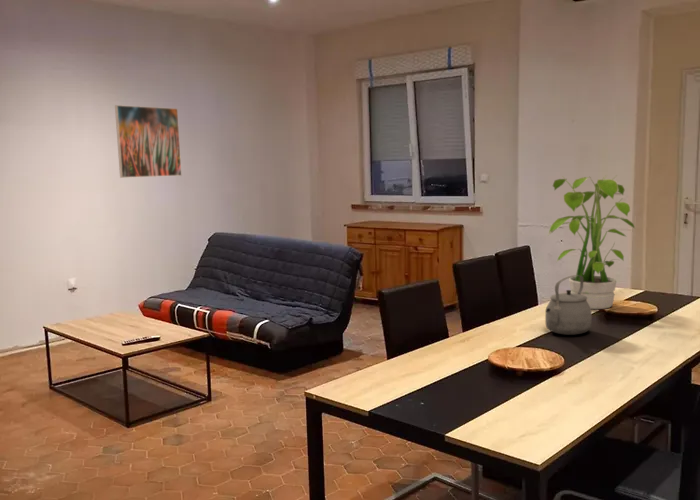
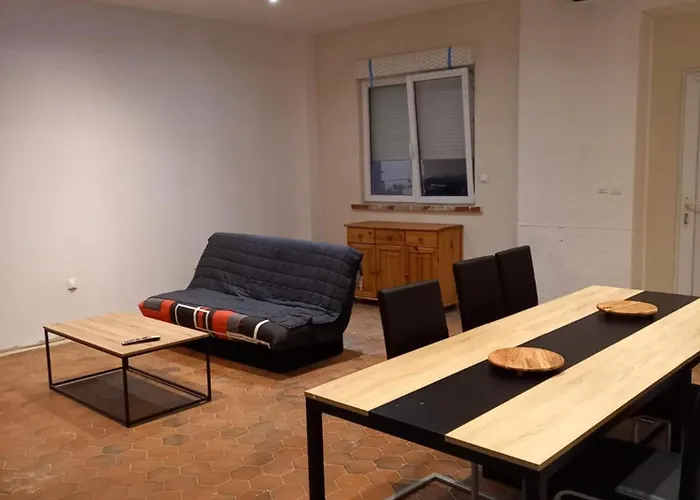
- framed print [114,104,183,179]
- potted plant [547,174,636,310]
- tea kettle [544,274,593,336]
